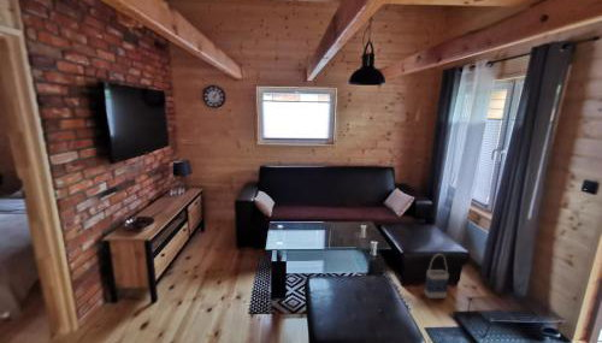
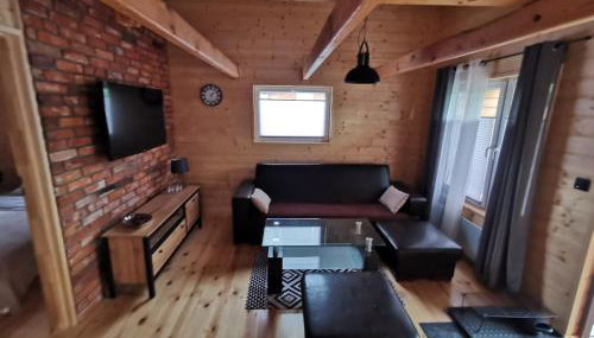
- bag [424,253,450,300]
